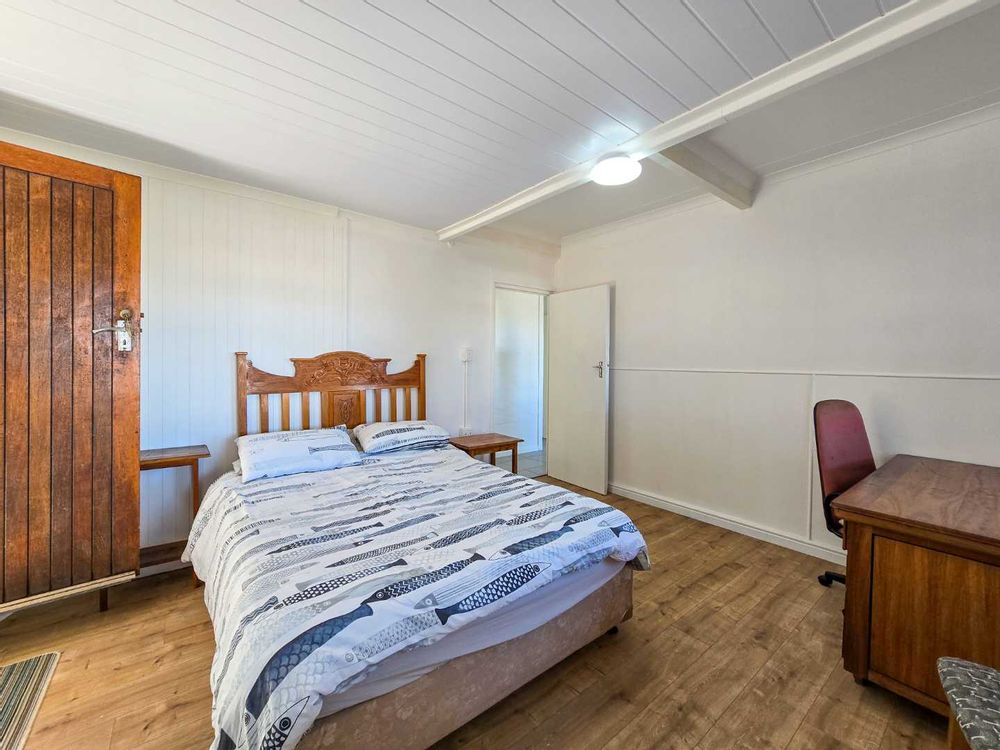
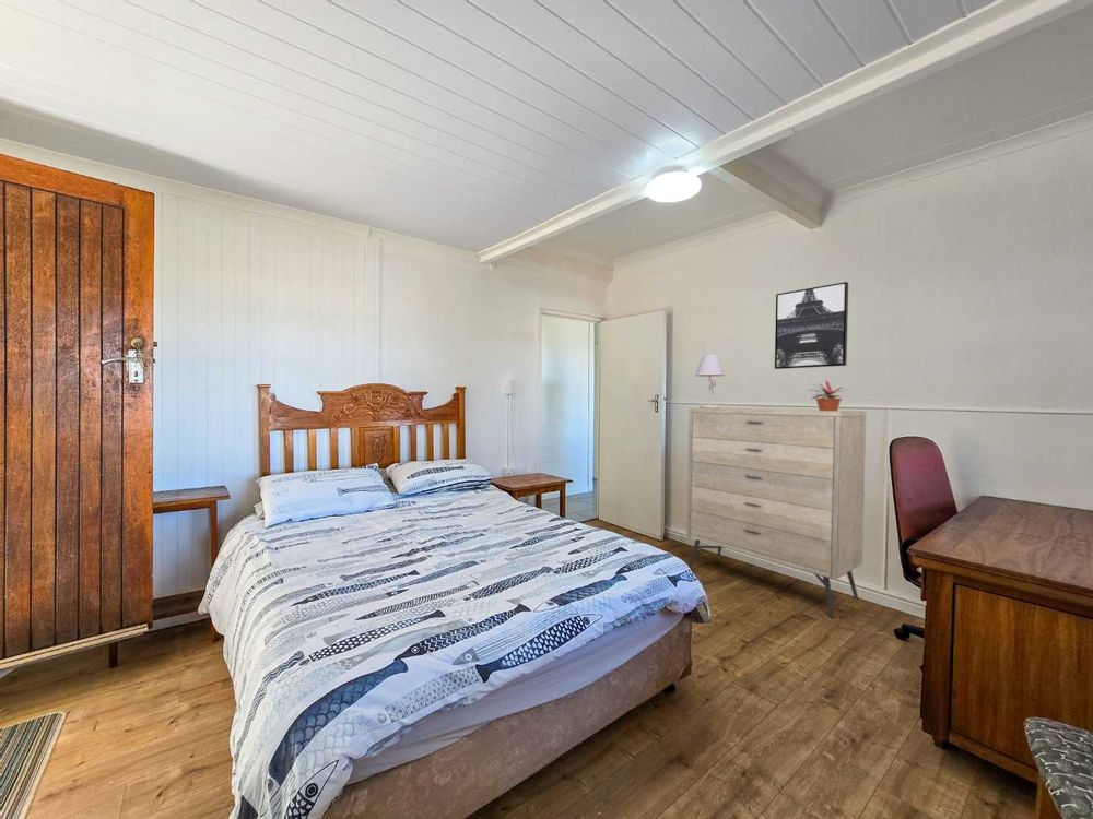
+ dresser [685,407,868,618]
+ potted plant [806,379,849,411]
+ table lamp [694,354,727,408]
+ wall art [774,281,849,370]
